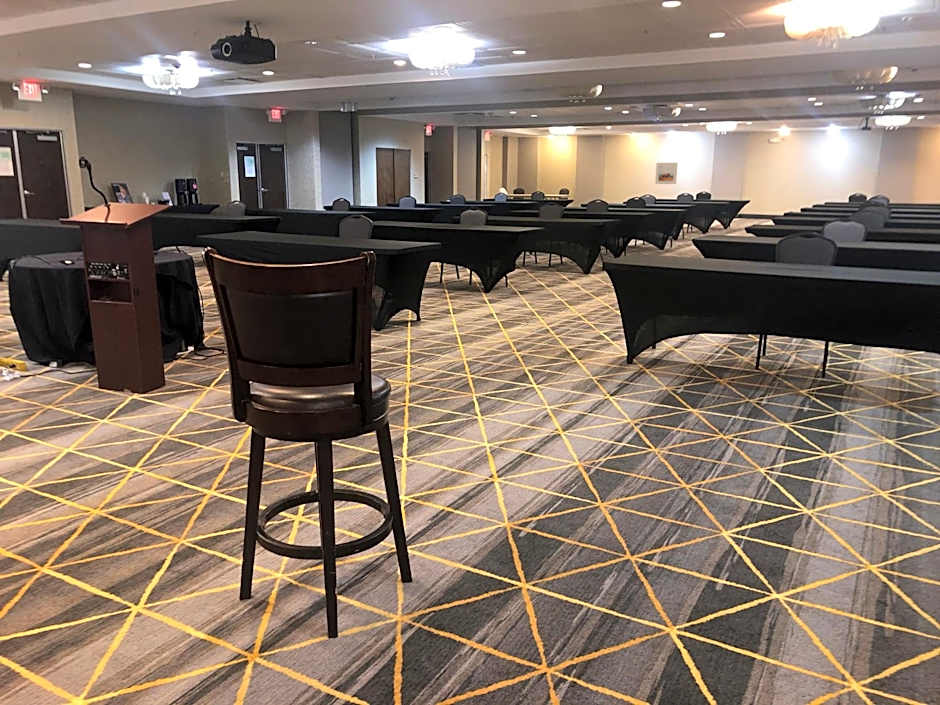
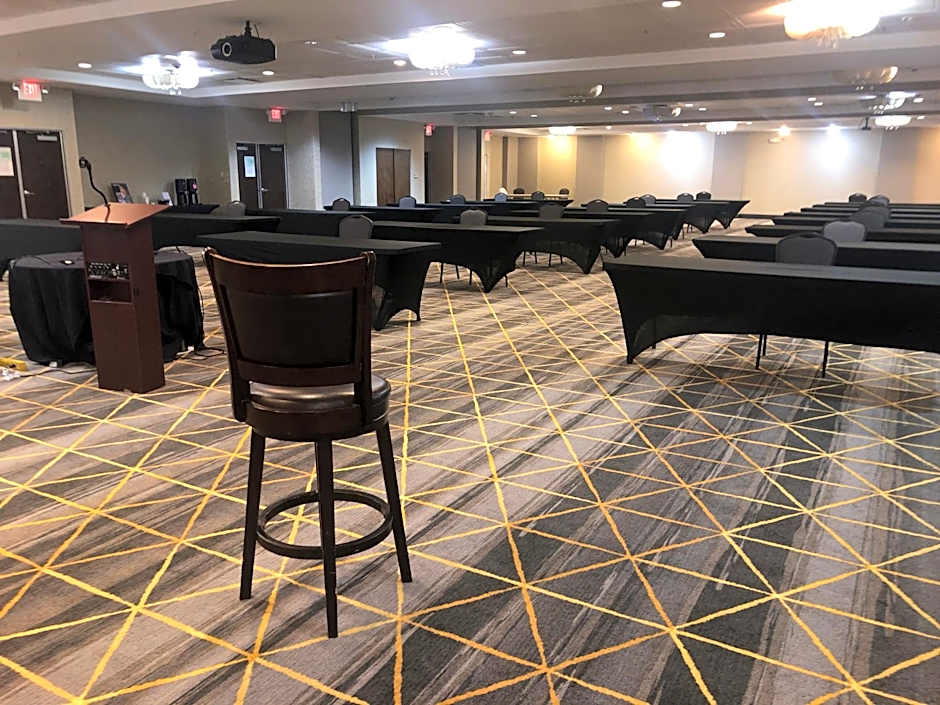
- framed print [654,162,678,185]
